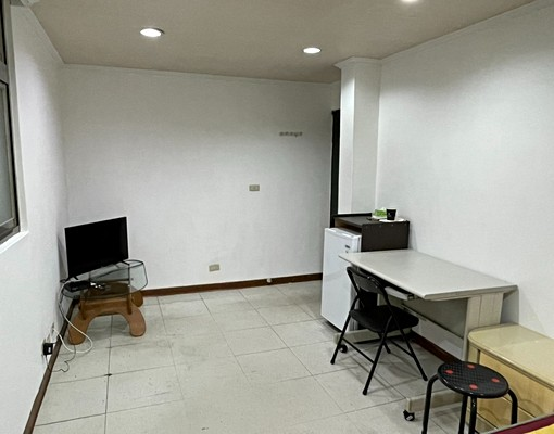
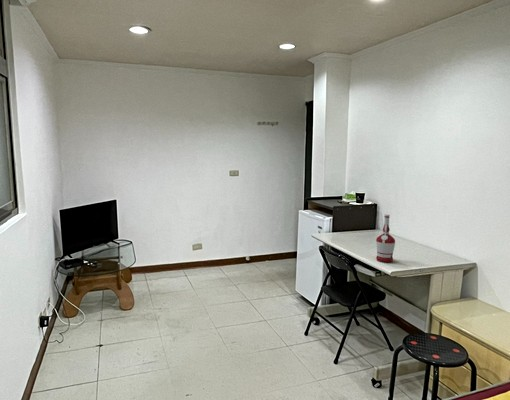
+ alcohol [375,213,396,263]
